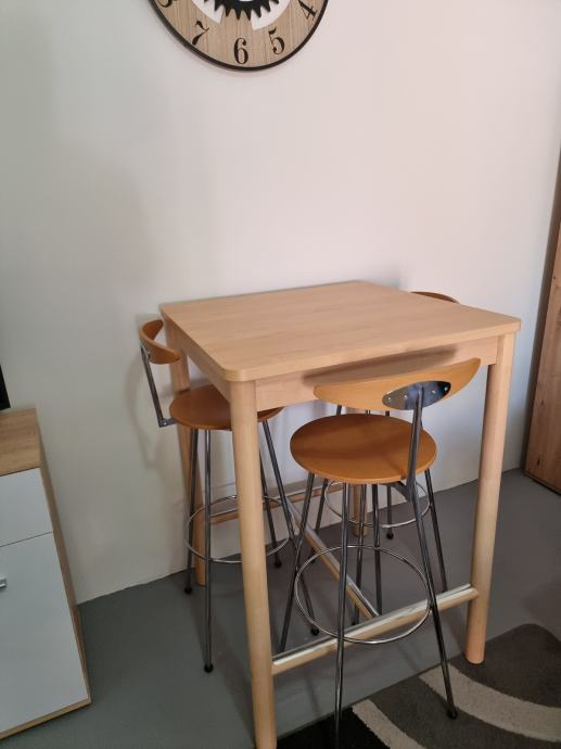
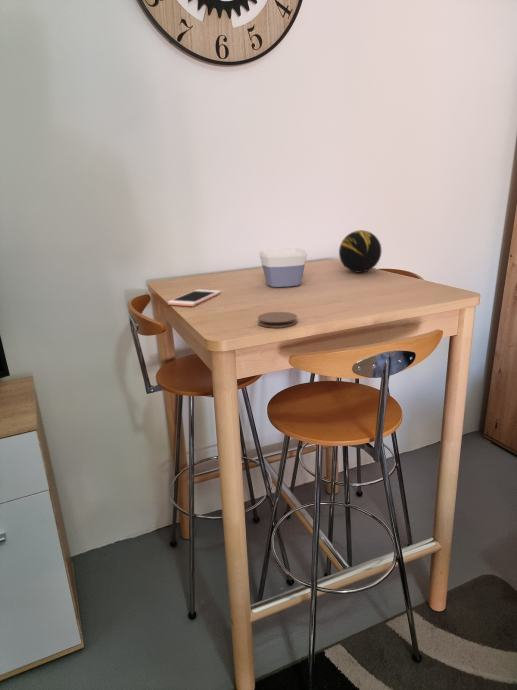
+ coaster [257,311,298,329]
+ decorative orb [338,229,382,274]
+ cell phone [167,289,222,307]
+ bowl [258,247,308,288]
